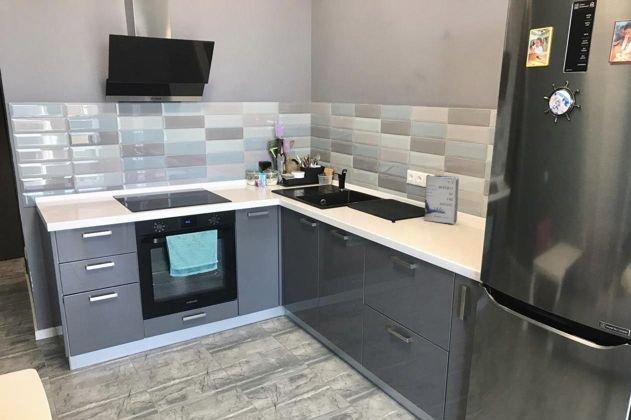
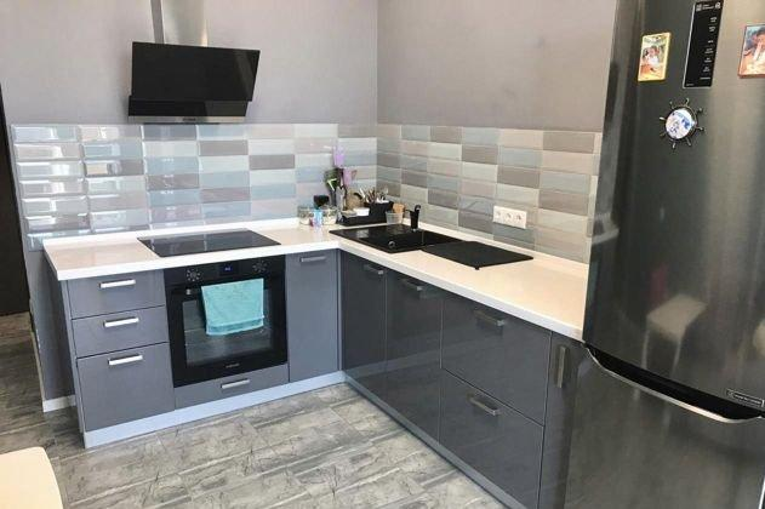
- book [424,174,460,225]
